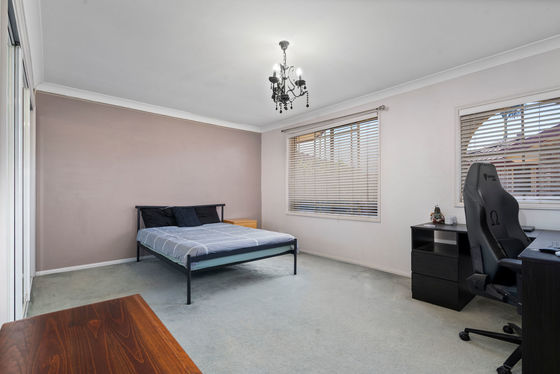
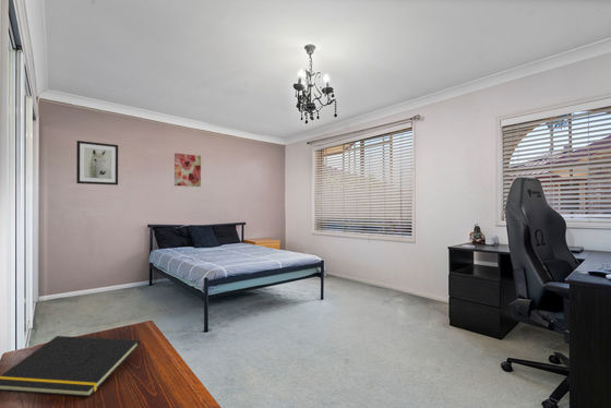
+ wall art [75,140,119,187]
+ notepad [0,335,141,398]
+ wall art [173,152,202,188]
